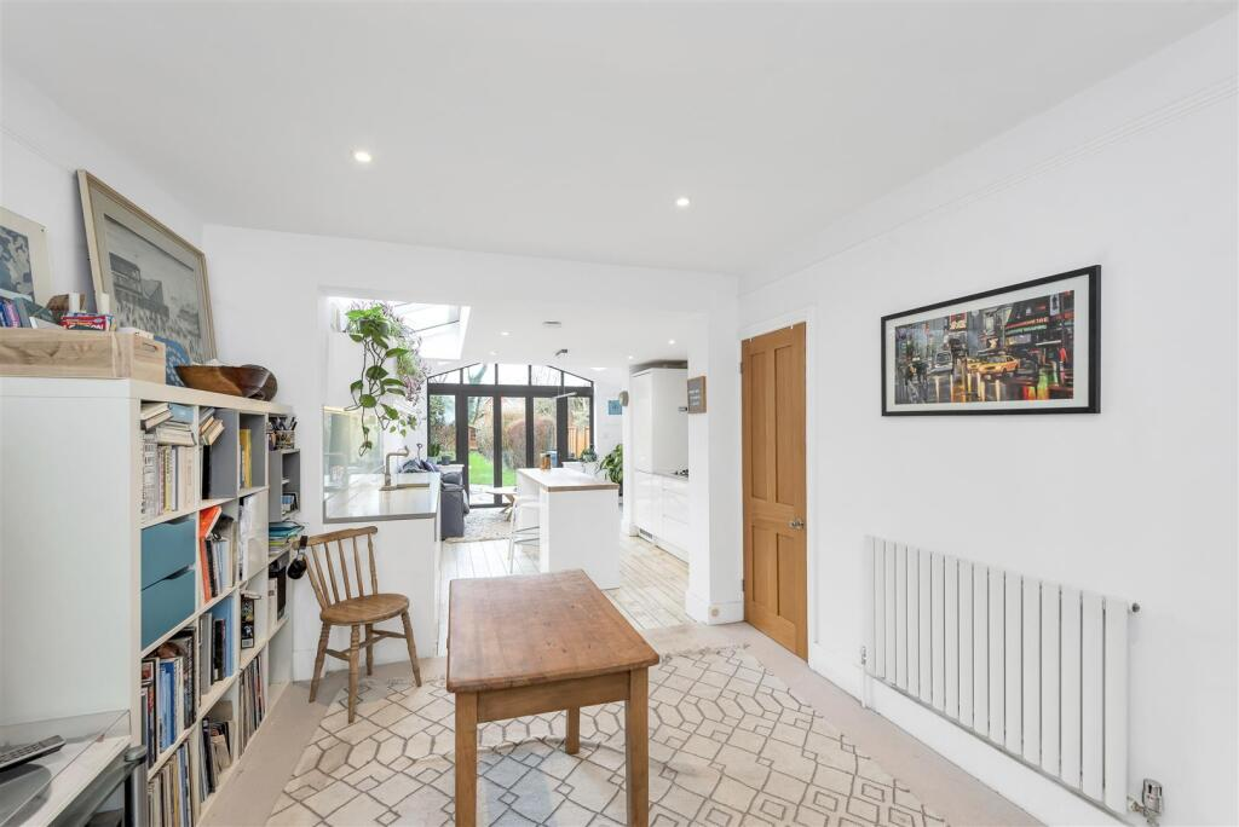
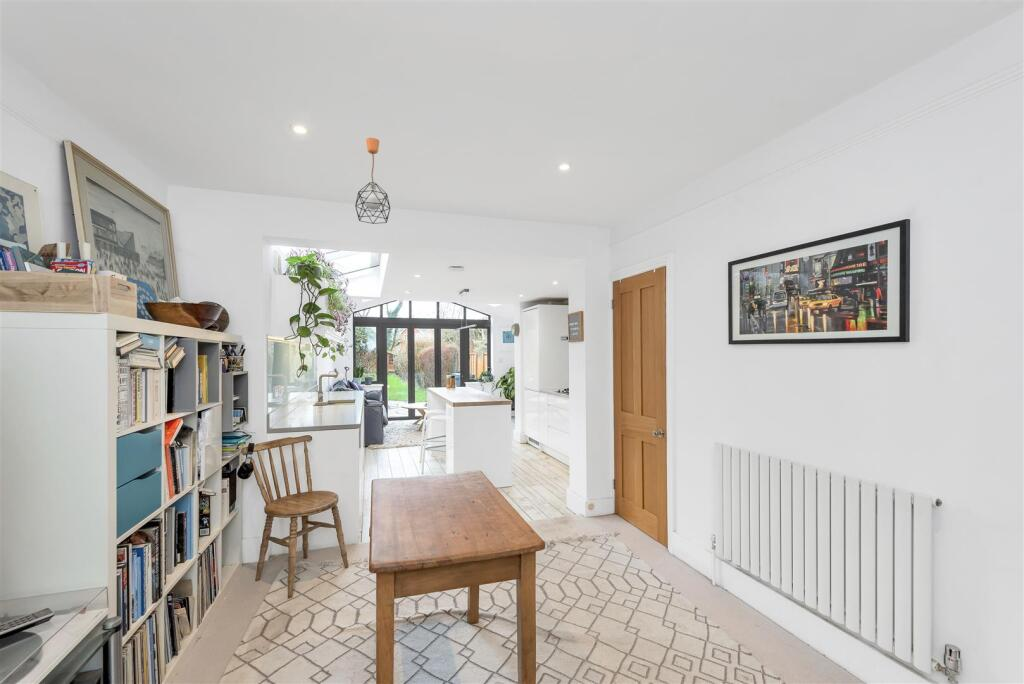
+ pendant light [354,137,391,225]
